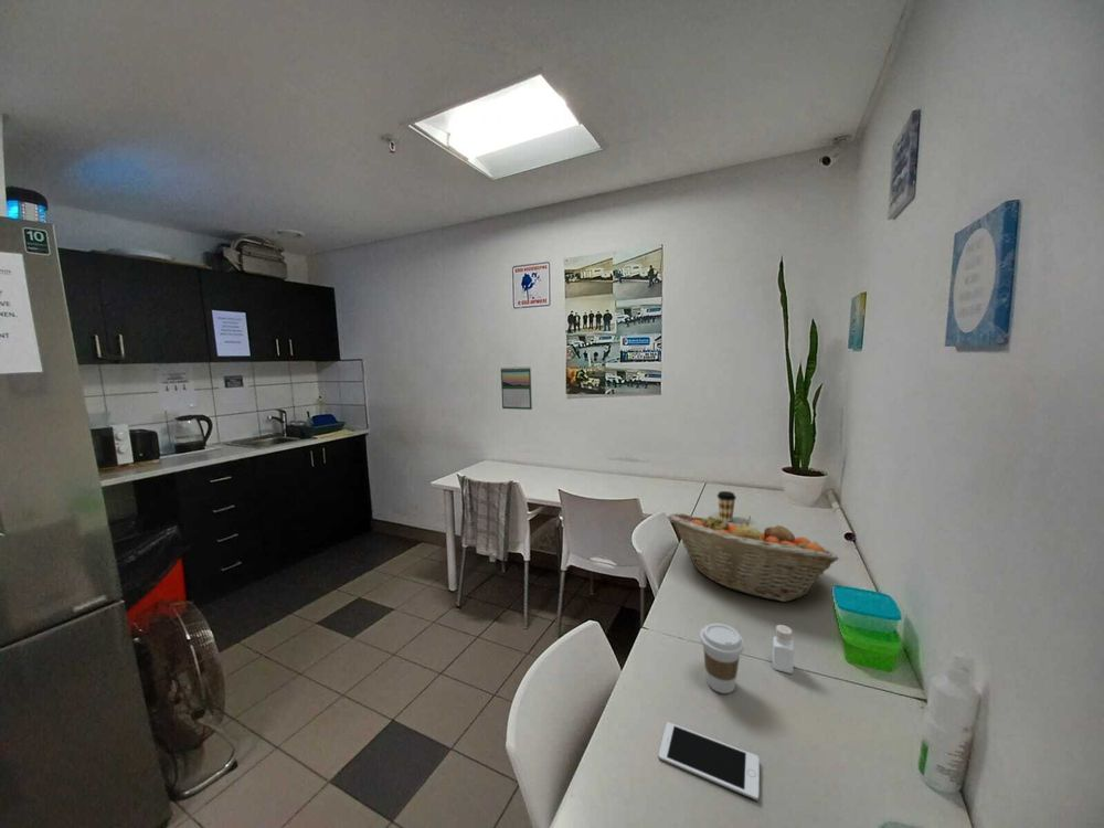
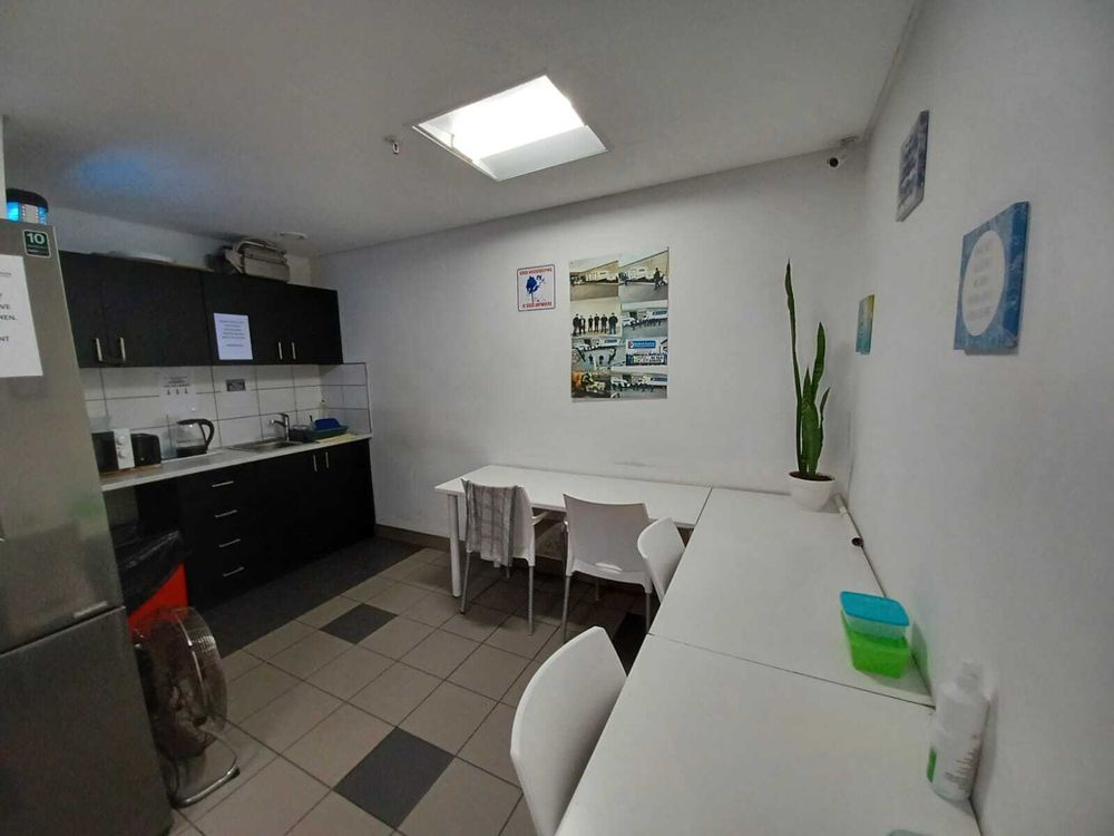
- calendar [500,365,533,411]
- coffee cup [699,623,745,694]
- pepper shaker [771,624,795,675]
- cell phone [658,721,761,802]
- coffee cup [715,490,737,523]
- fruit basket [668,512,840,603]
